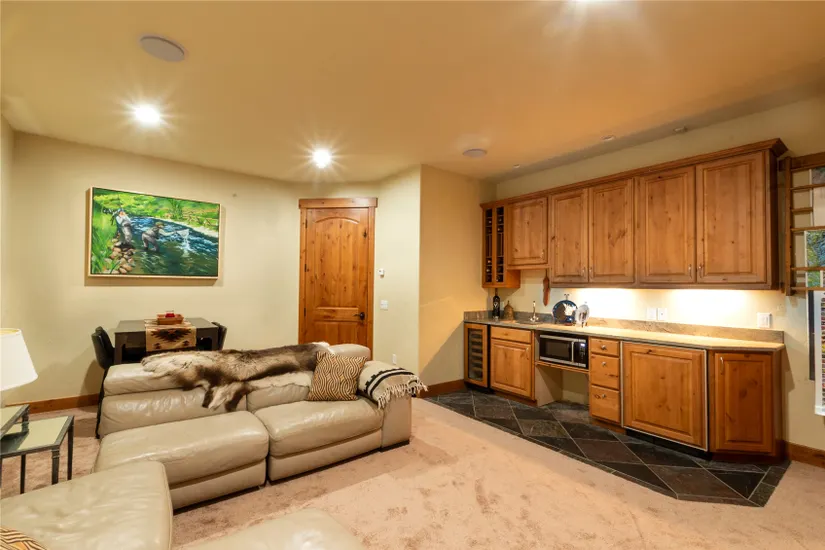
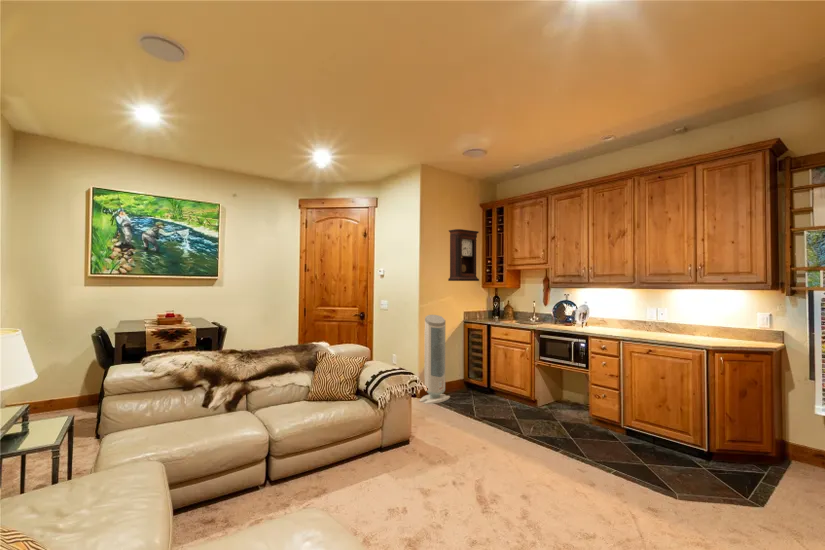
+ pendulum clock [447,228,480,282]
+ air purifier [418,314,451,405]
